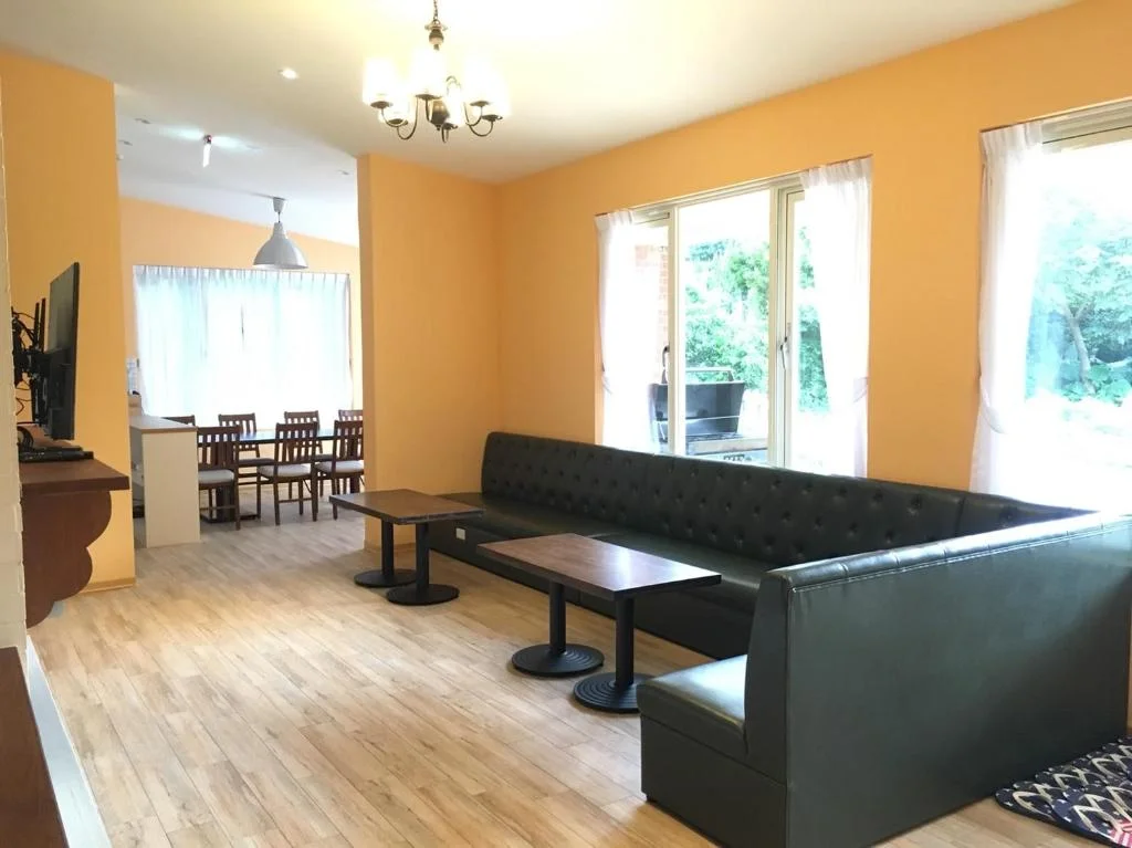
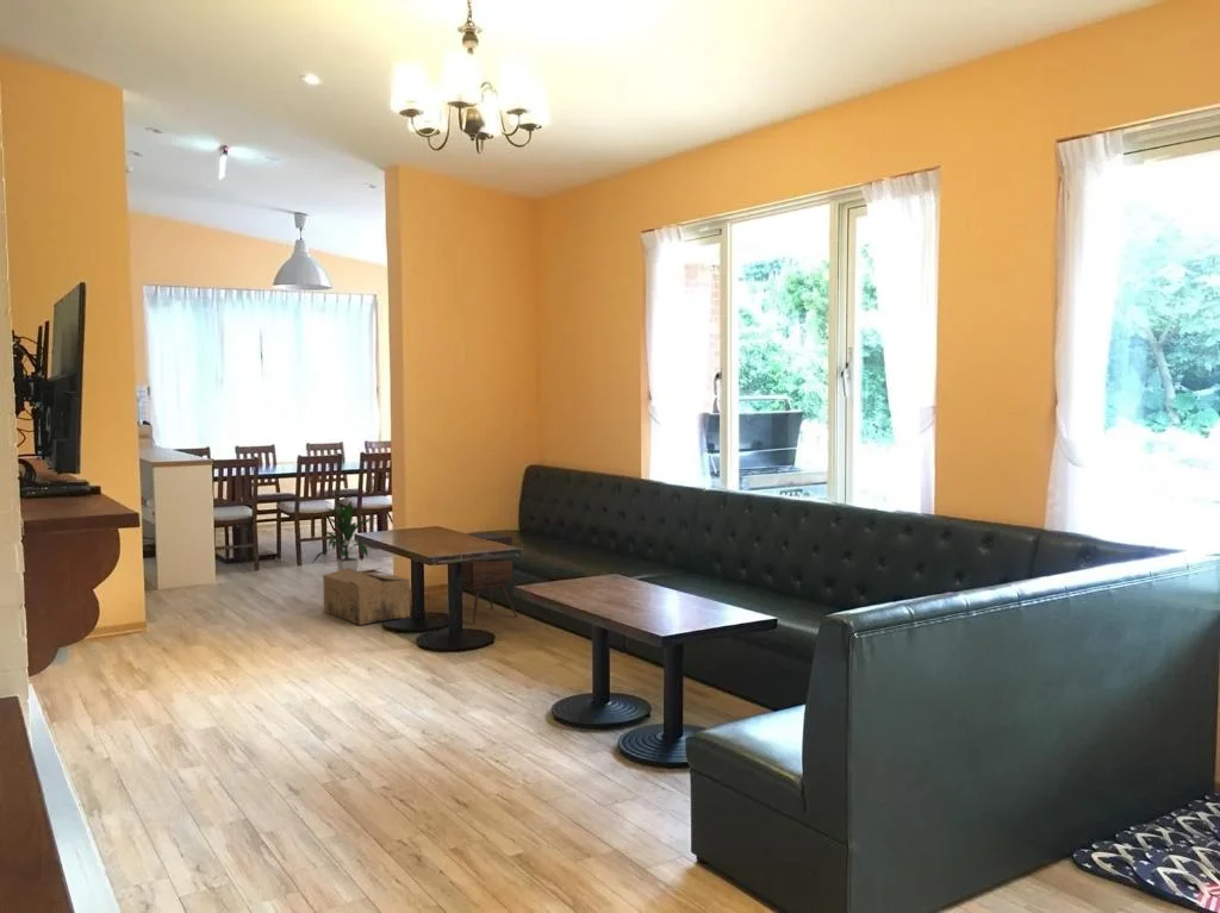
+ indoor plant [312,500,381,571]
+ cardboard box [322,567,411,626]
+ side table [460,531,518,625]
